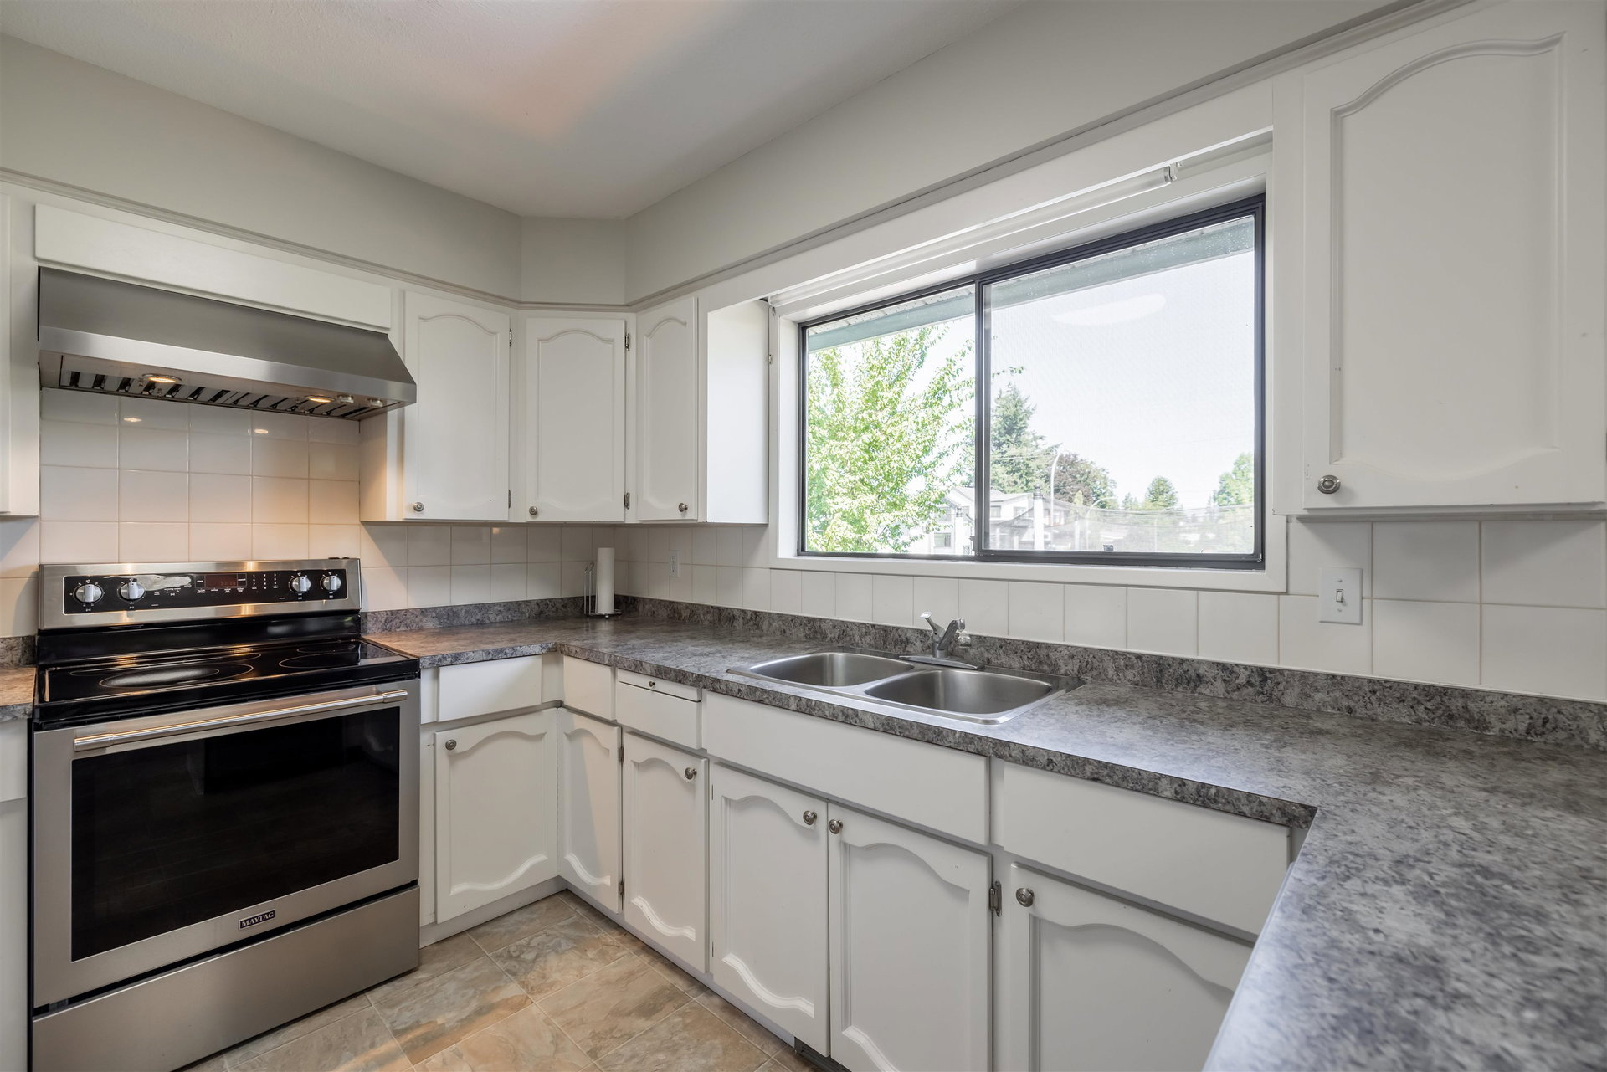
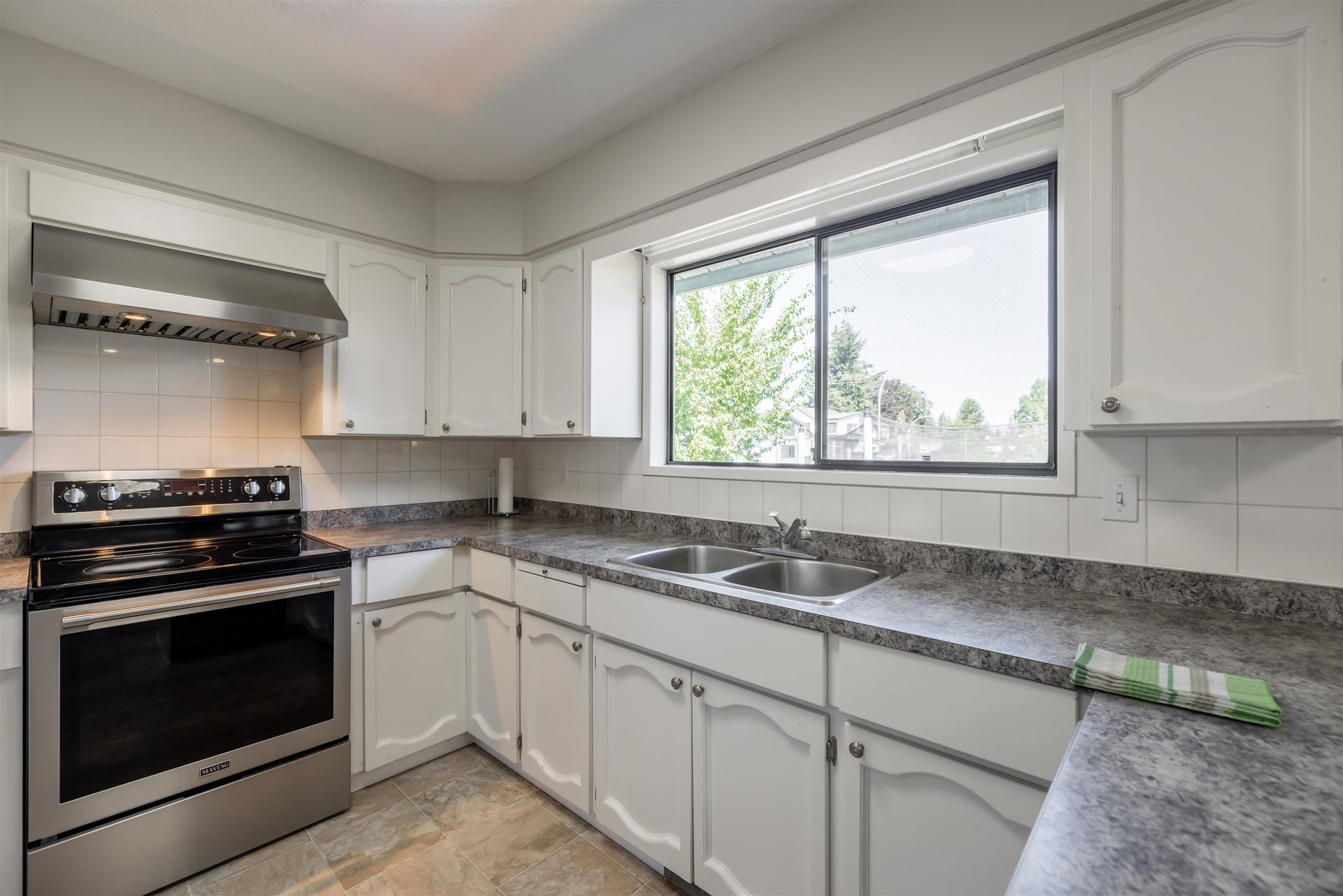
+ dish towel [1069,642,1284,727]
